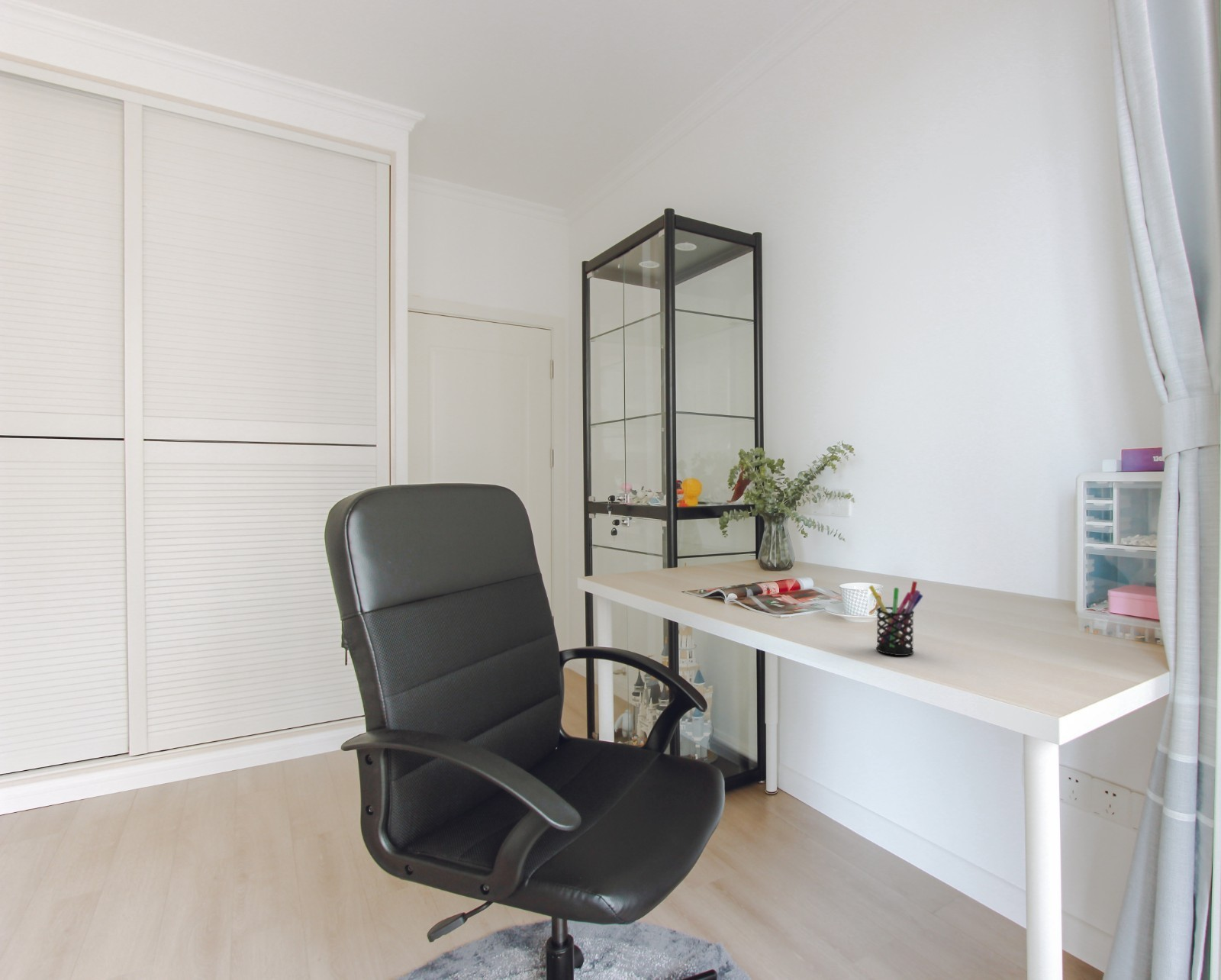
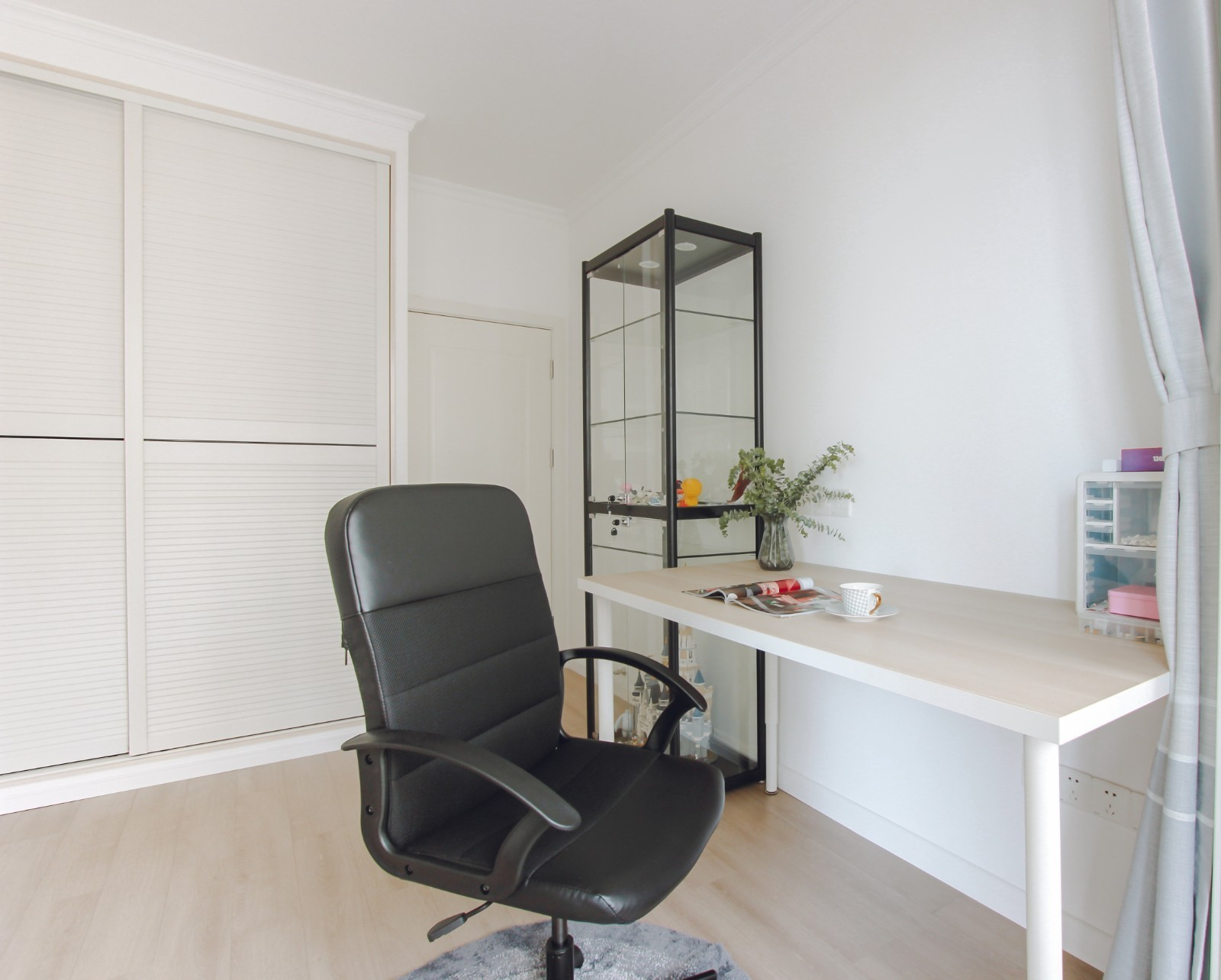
- pen holder [868,580,923,656]
